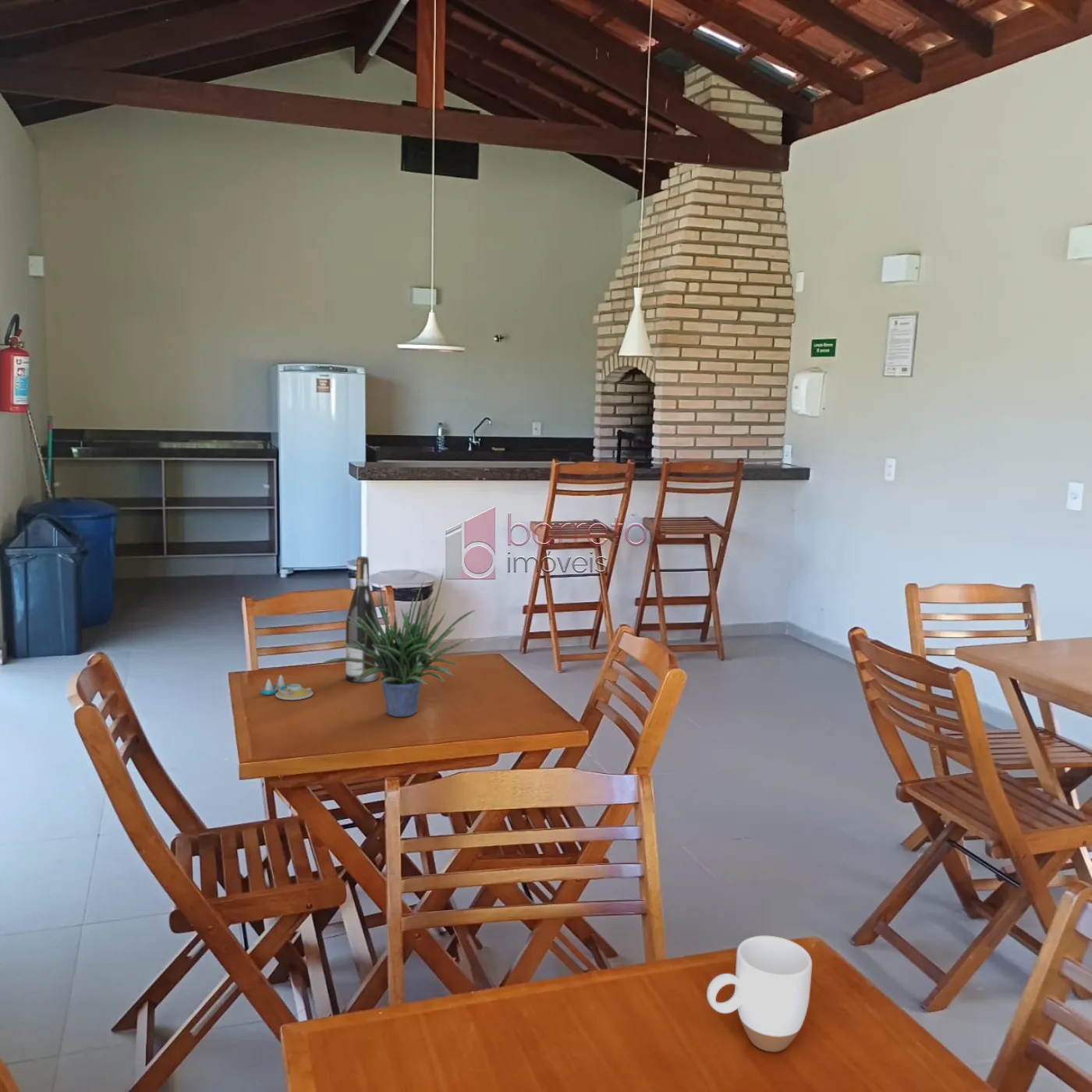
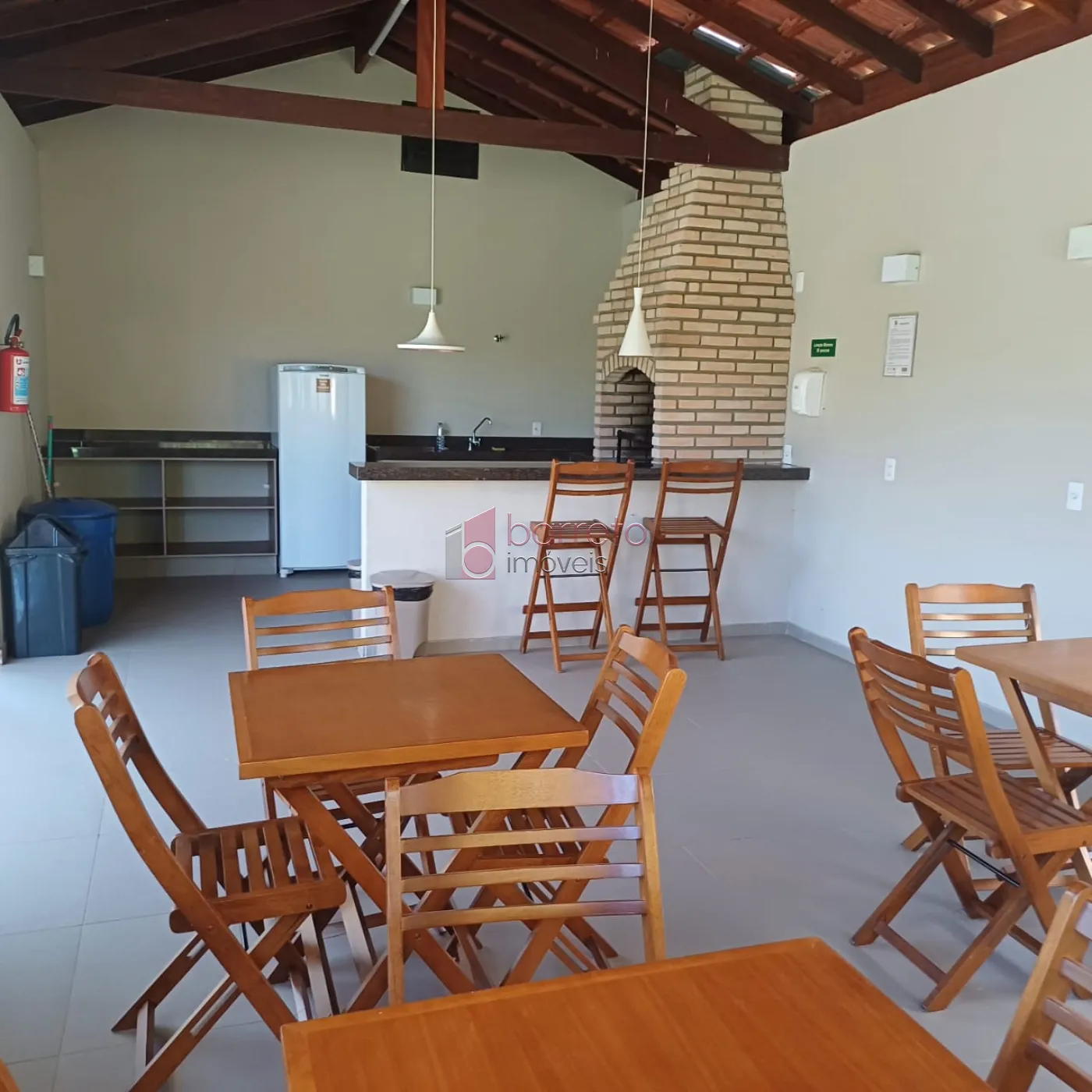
- wine bottle [345,555,380,683]
- potted plant [322,569,476,718]
- mug [706,935,813,1053]
- salt and pepper shaker set [261,674,314,700]
